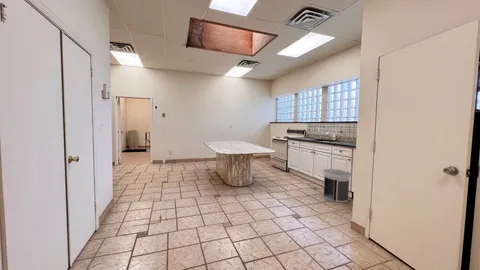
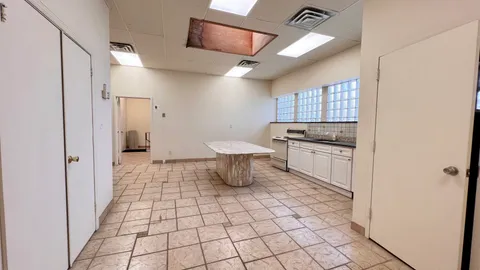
- revolving door [322,168,352,203]
